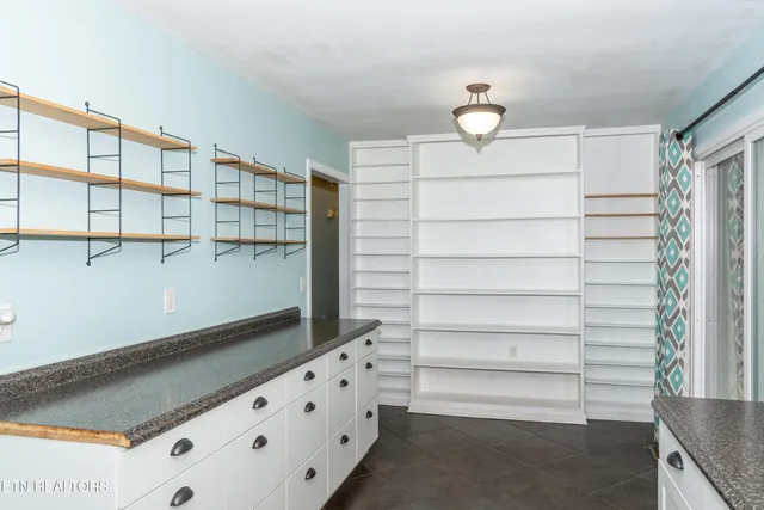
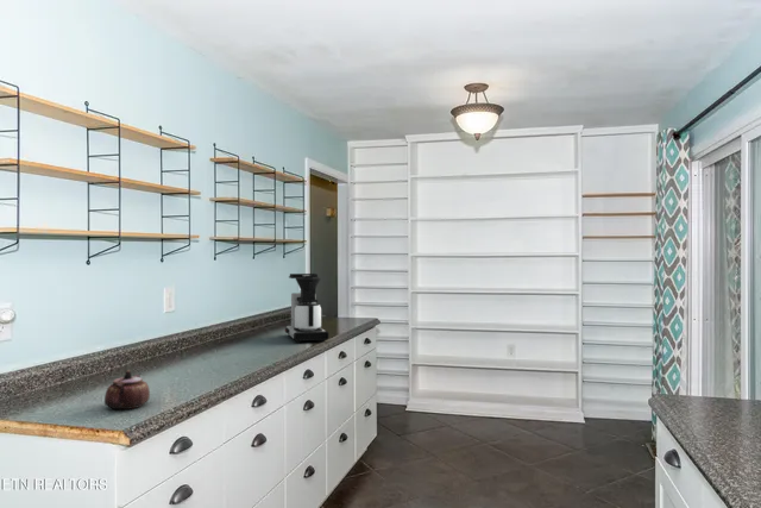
+ coffee maker [284,272,329,344]
+ teapot [103,369,151,410]
